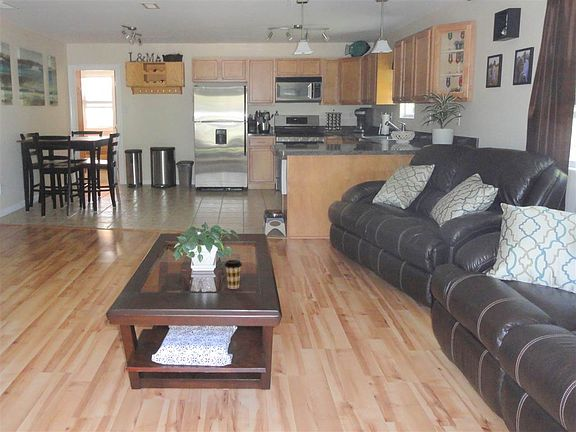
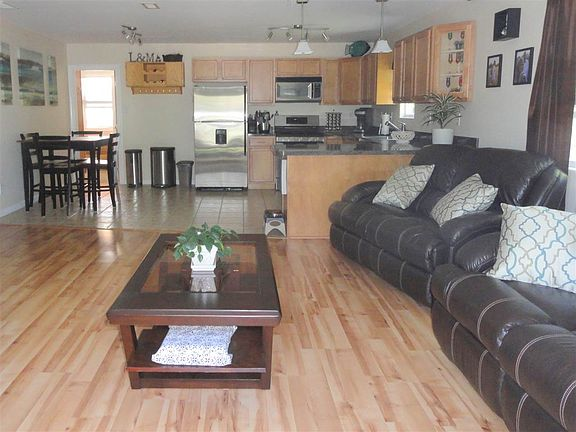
- coffee cup [224,259,243,290]
